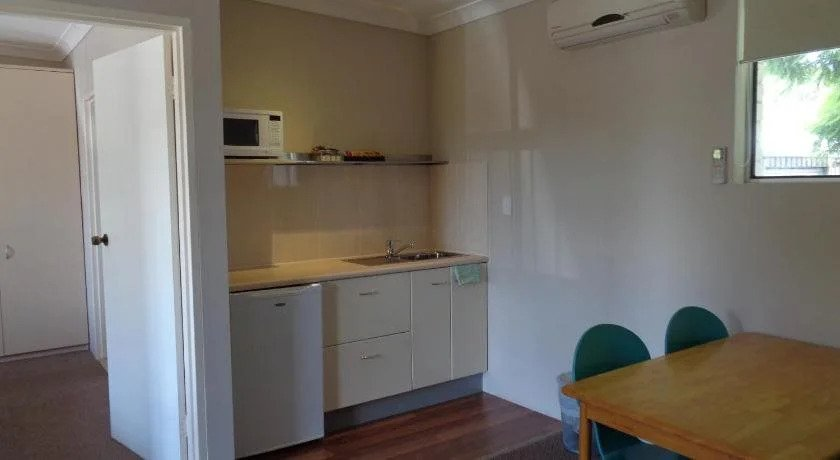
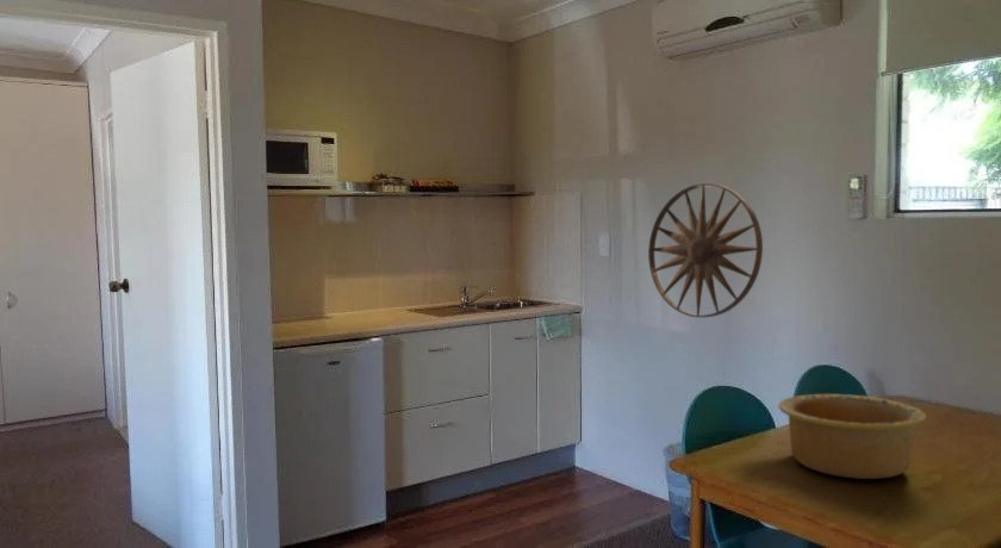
+ bowl [777,393,927,480]
+ wall art [647,182,764,318]
